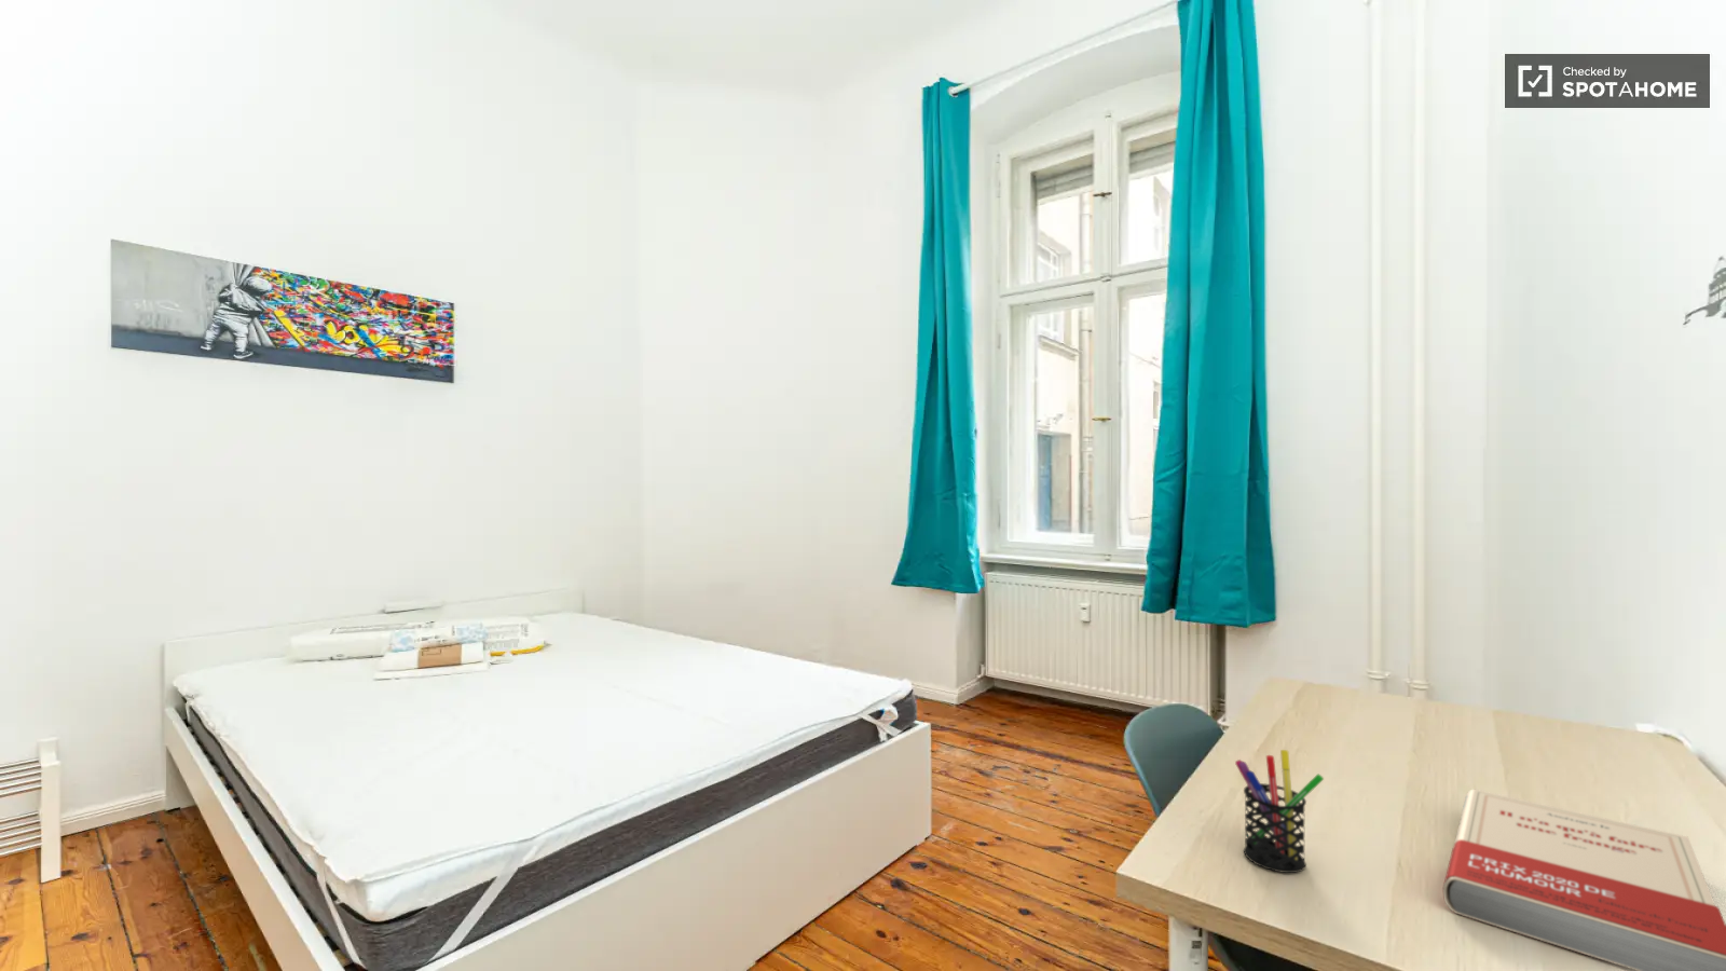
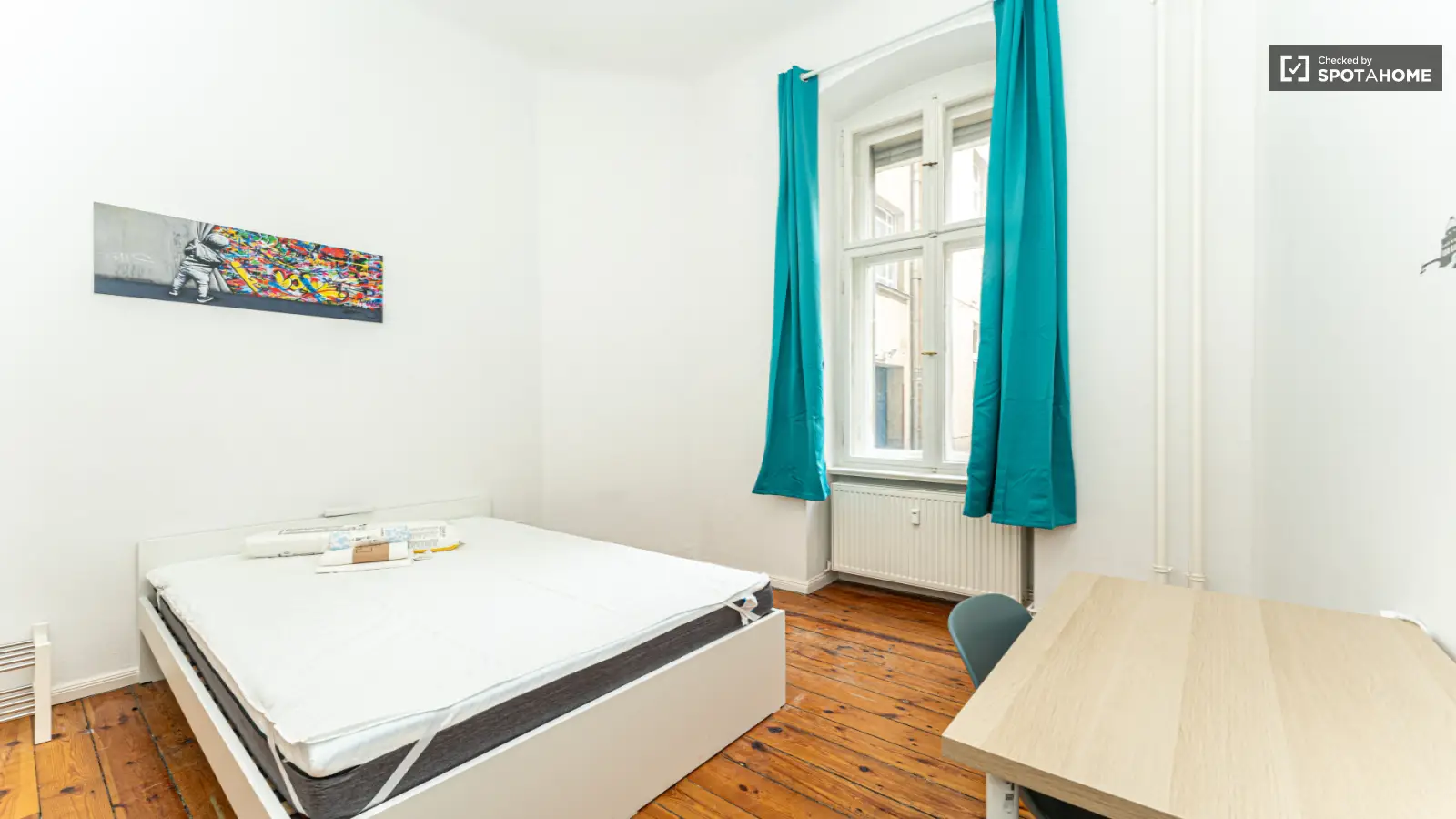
- pen holder [1234,749,1324,874]
- book [1443,788,1726,971]
